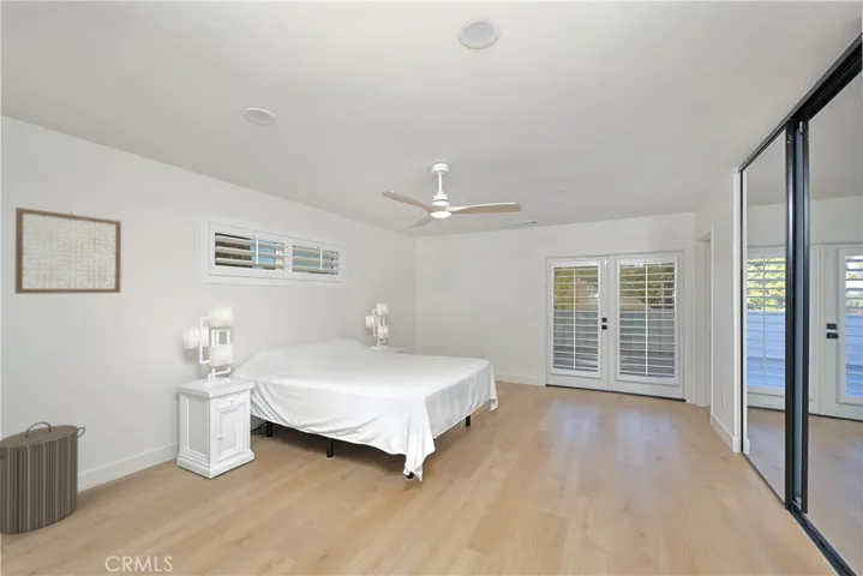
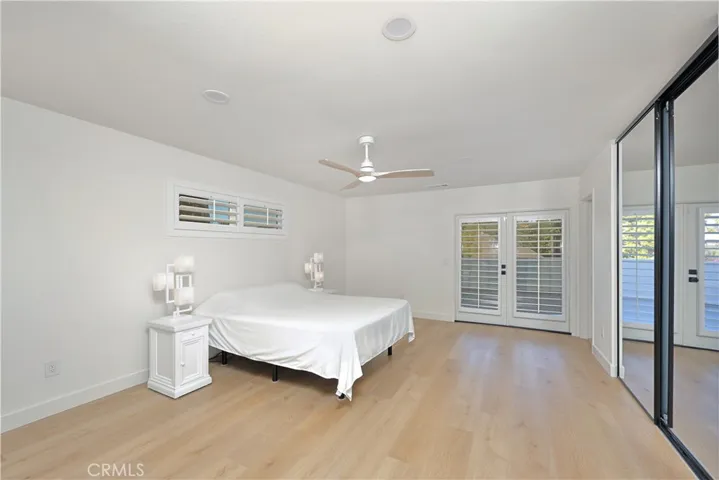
- laundry hamper [0,421,86,535]
- wall art [14,206,122,295]
